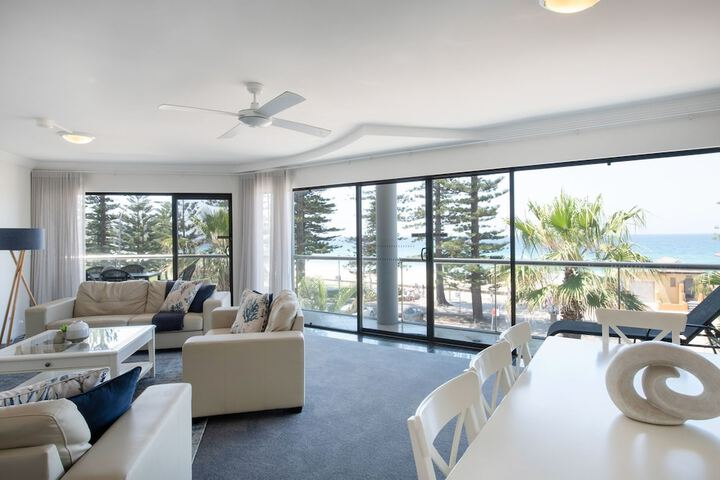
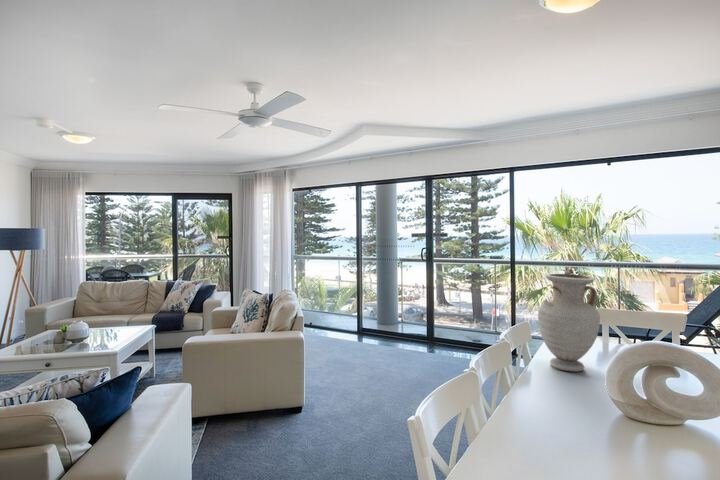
+ vase [537,273,601,372]
